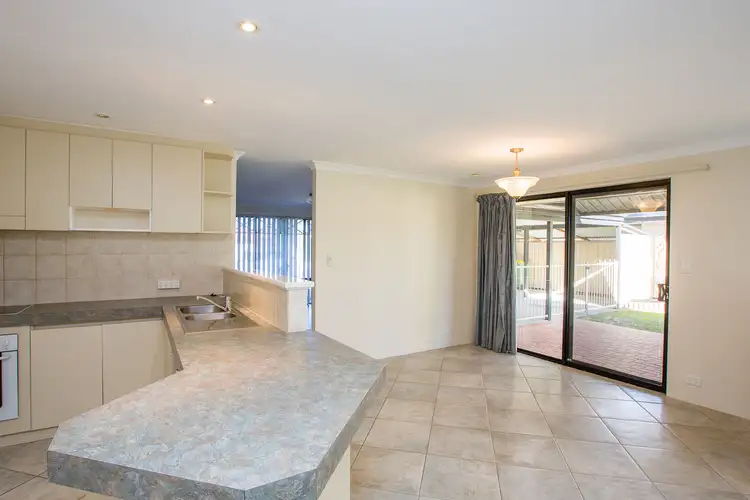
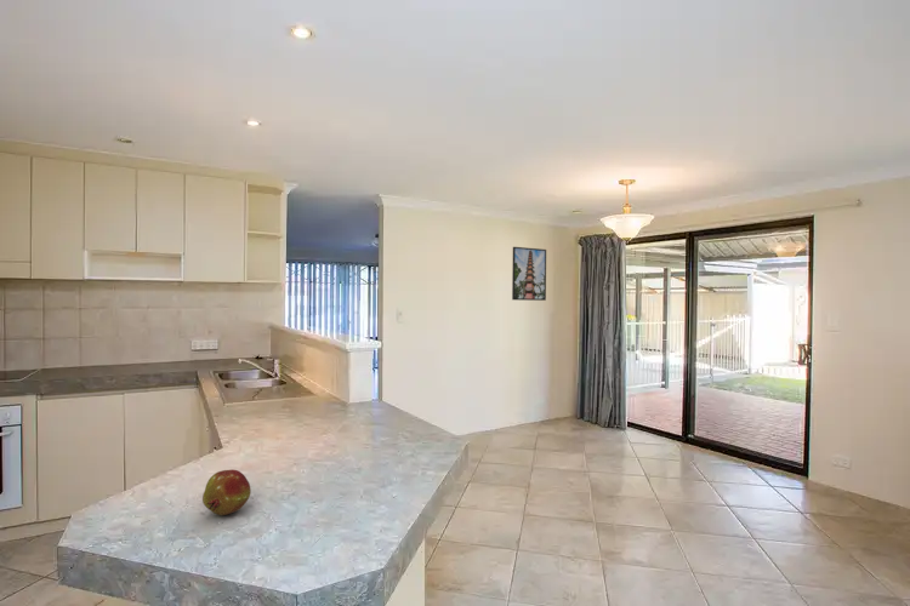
+ fruit [201,468,251,516]
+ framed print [511,246,547,302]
